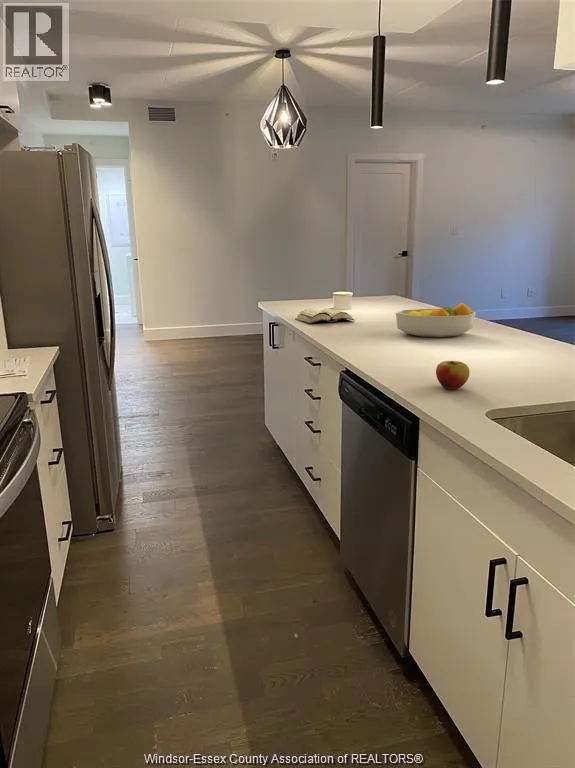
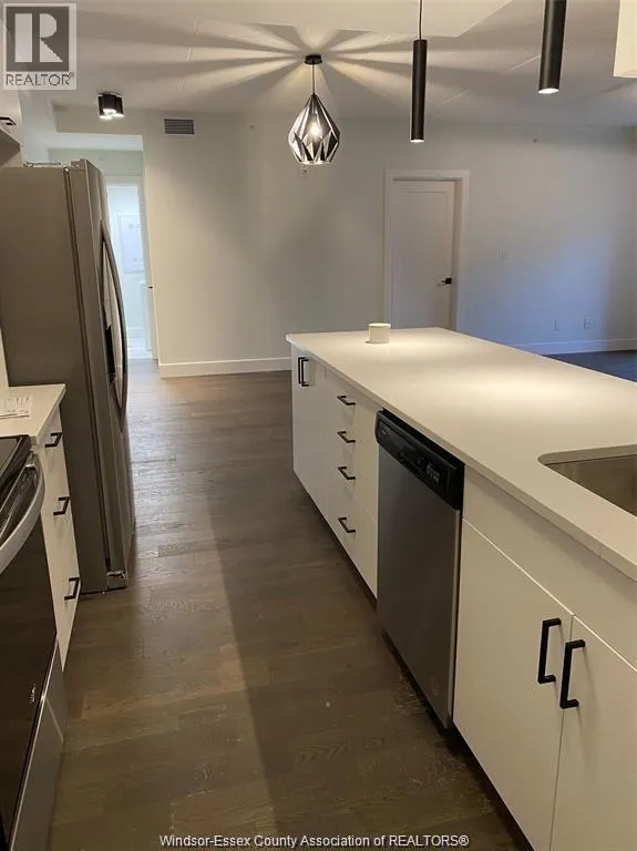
- diary [294,307,356,325]
- fruit bowl [395,302,477,338]
- apple [435,360,471,390]
